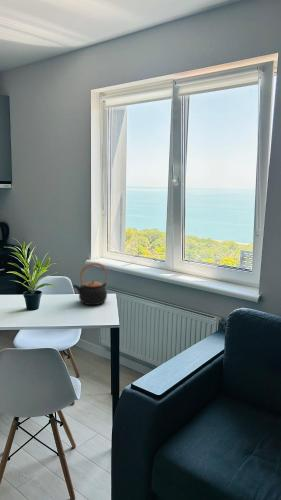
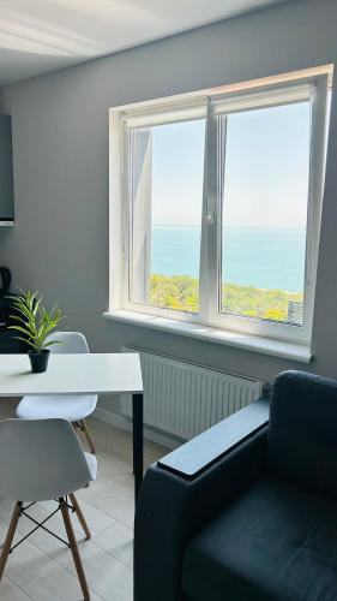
- teapot [72,262,108,306]
